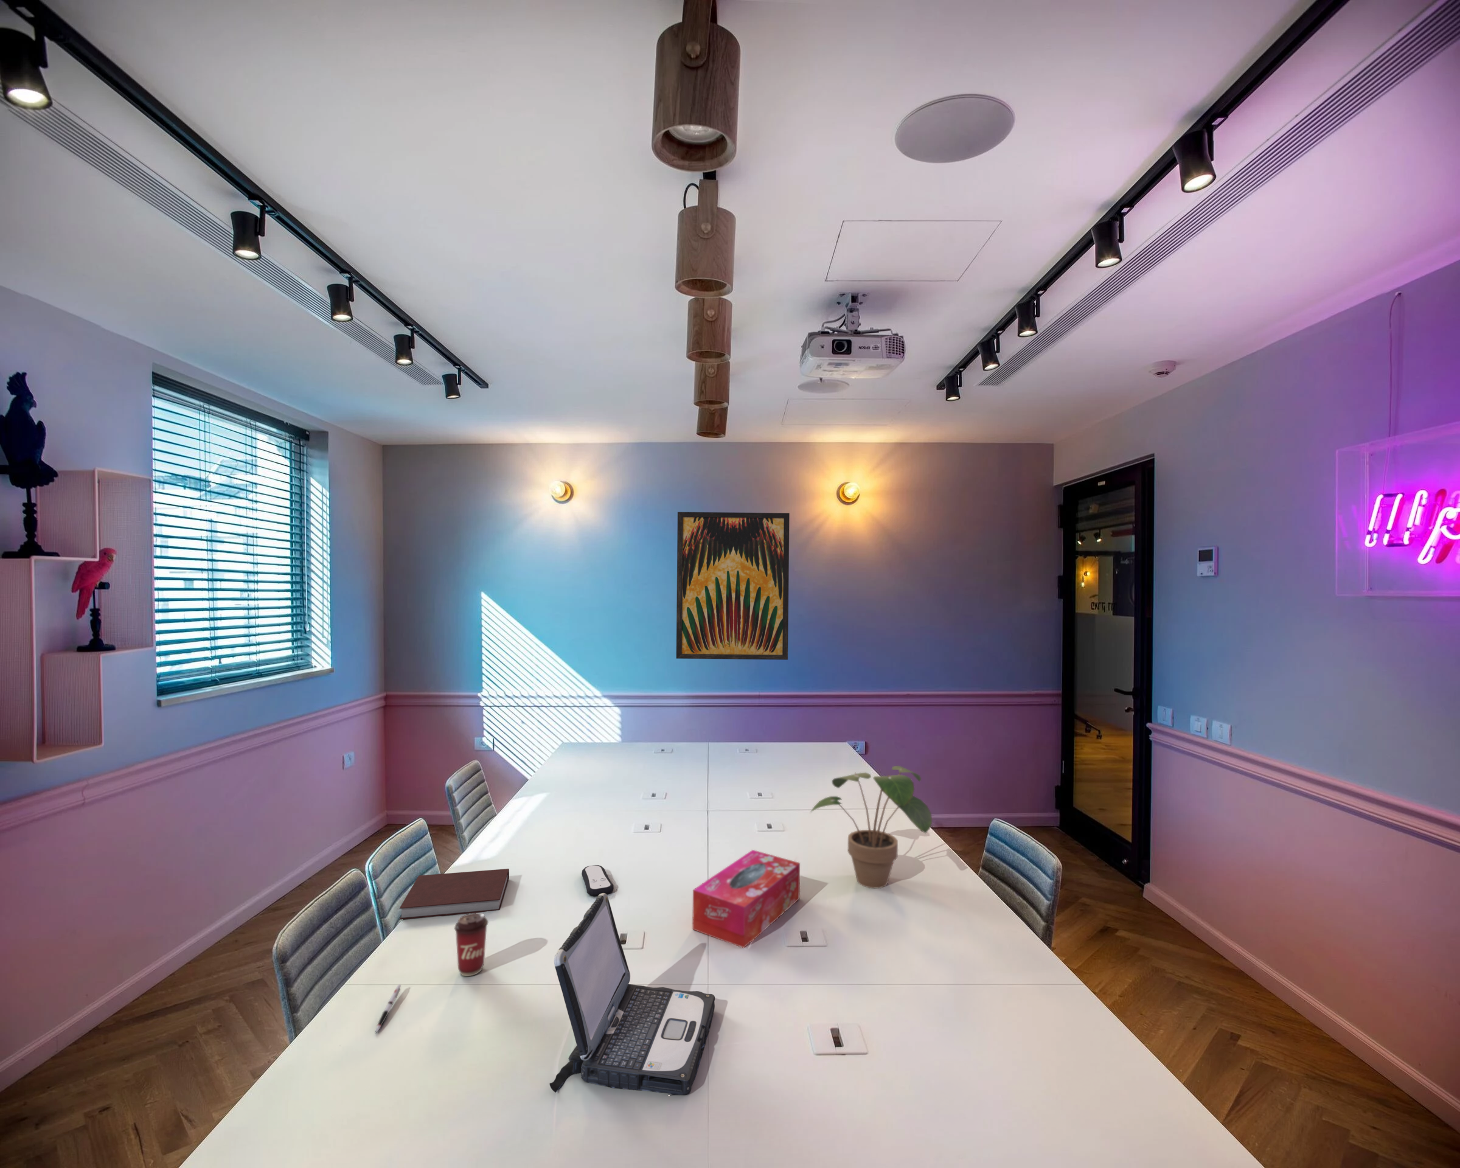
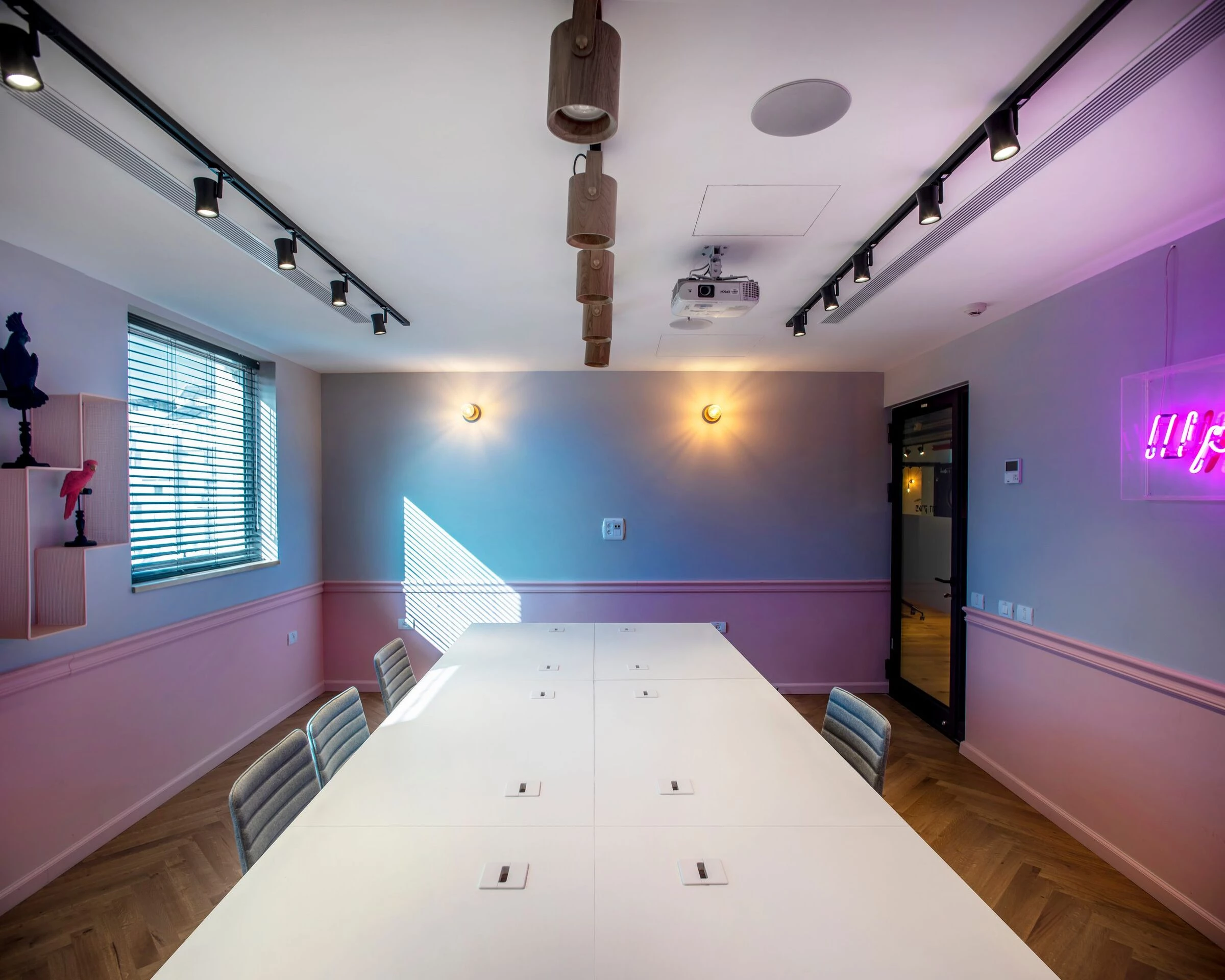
- coffee cup [454,913,489,977]
- wall art [676,511,790,660]
- laptop [548,893,715,1095]
- pen [374,983,402,1035]
- remote control [580,864,615,896]
- notebook [398,868,510,920]
- potted plant [809,765,932,889]
- tissue box [691,850,801,949]
